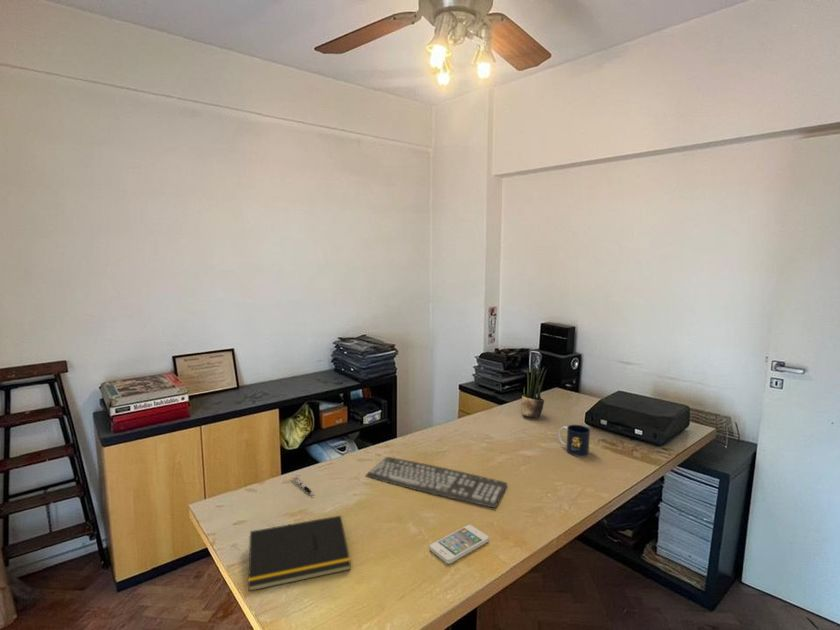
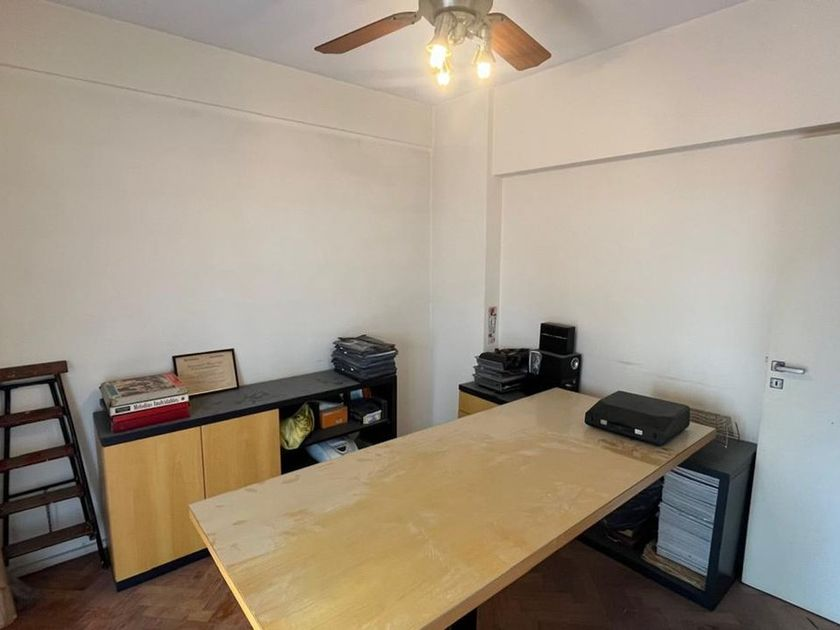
- keyboard [365,456,508,509]
- mug [557,424,591,457]
- notepad [247,515,352,592]
- smartphone [429,524,490,565]
- pen [291,475,315,497]
- potted plant [520,363,548,418]
